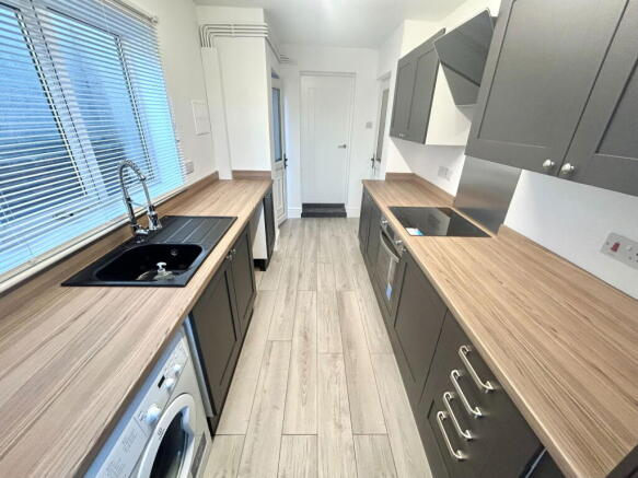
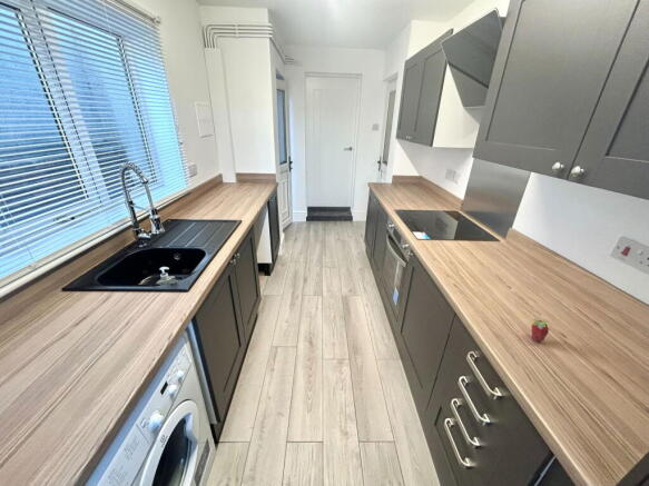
+ fruit [530,318,550,343]
